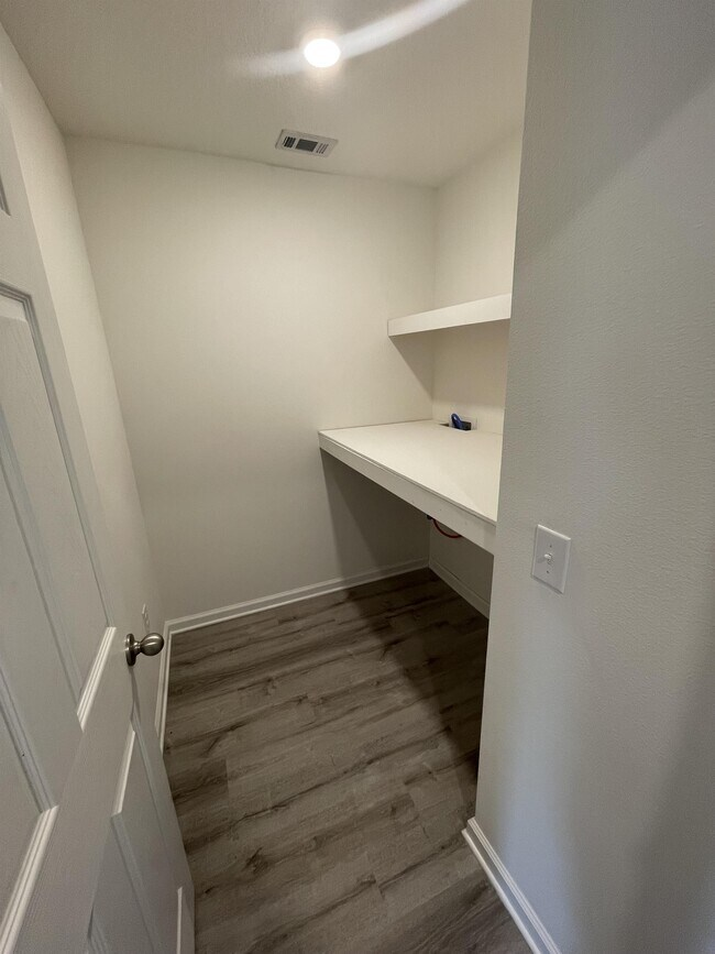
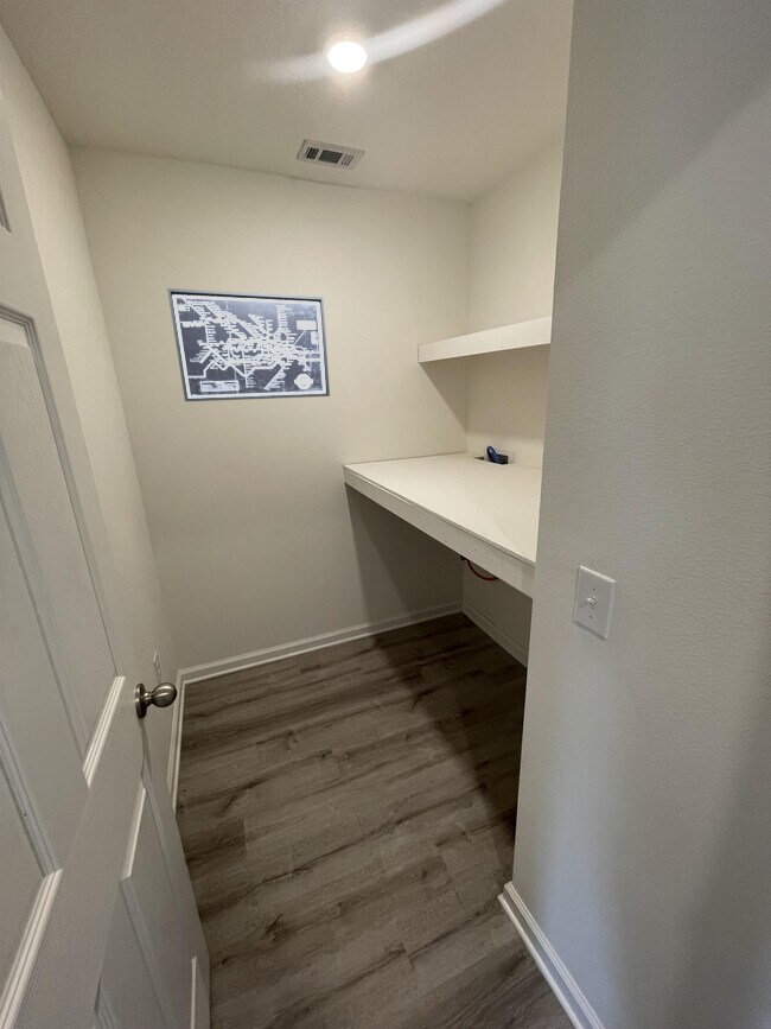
+ wall art [166,287,331,402]
